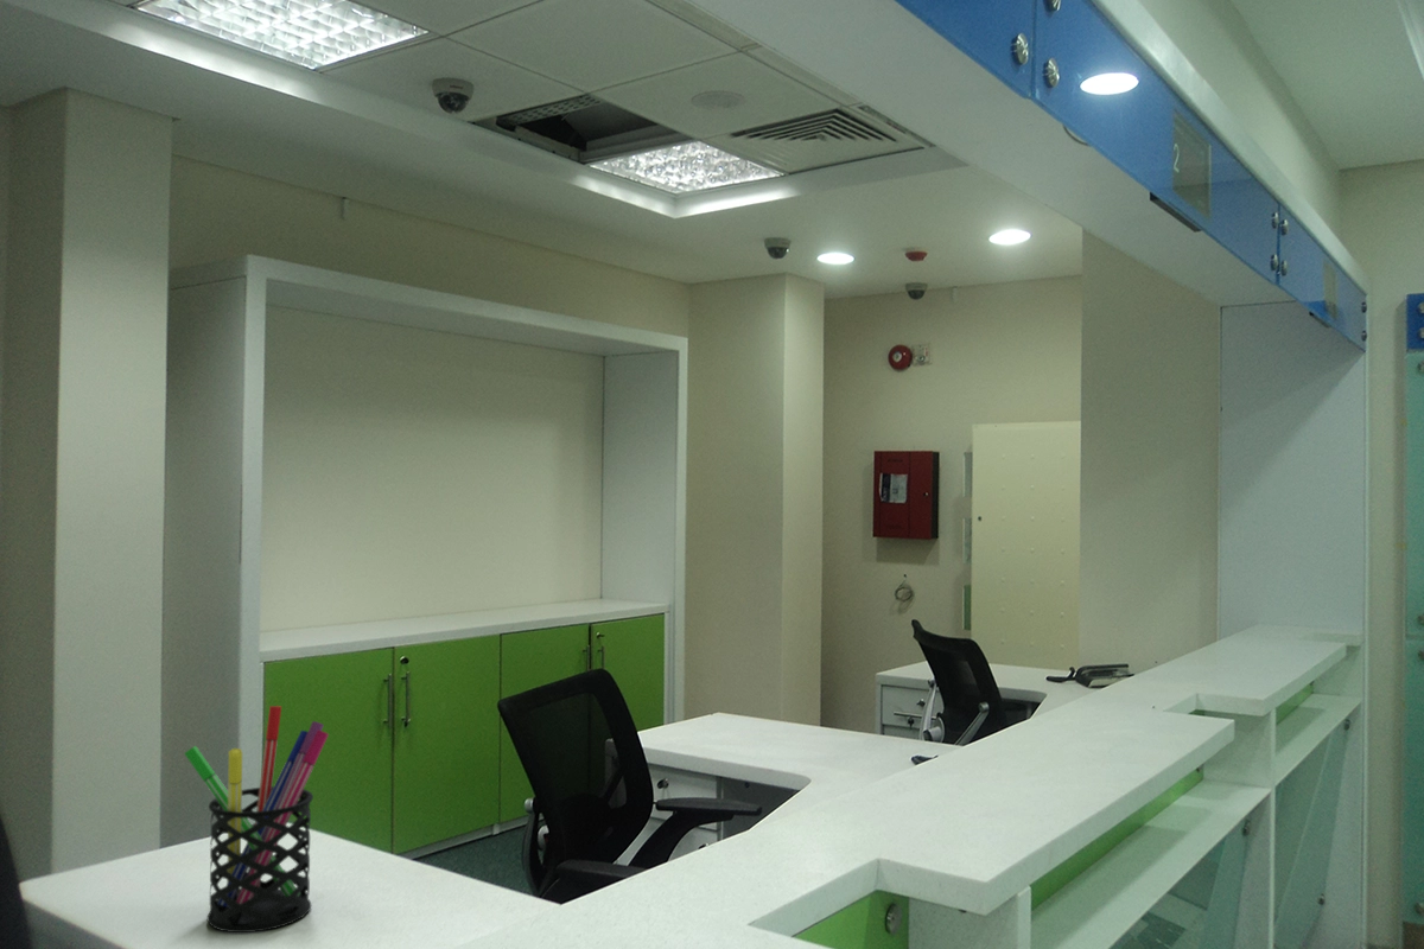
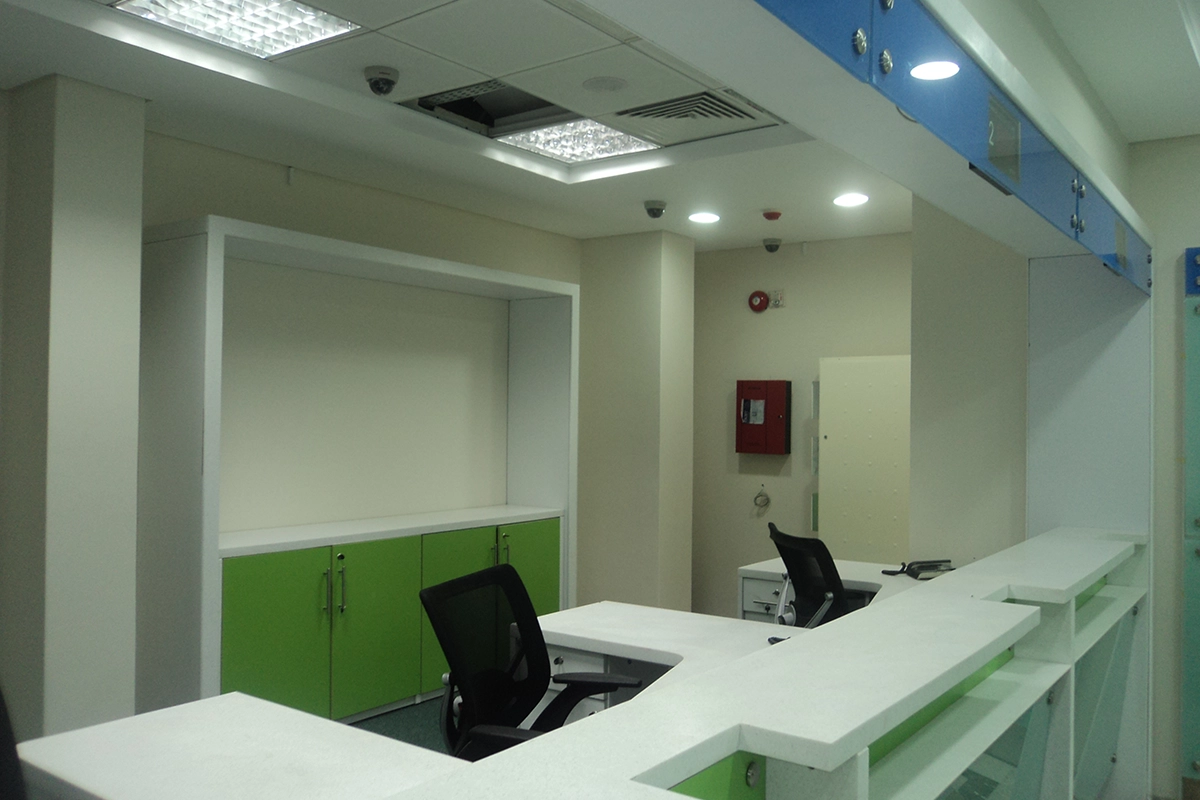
- pen holder [183,705,330,934]
